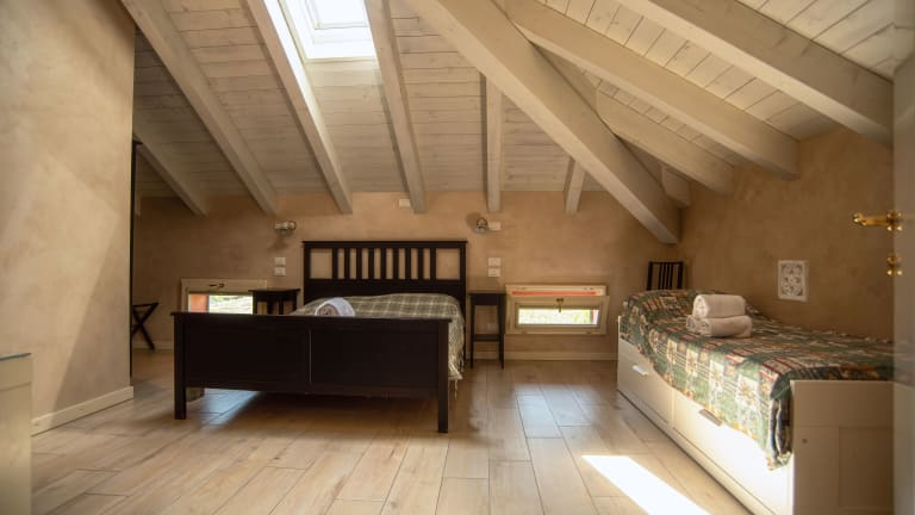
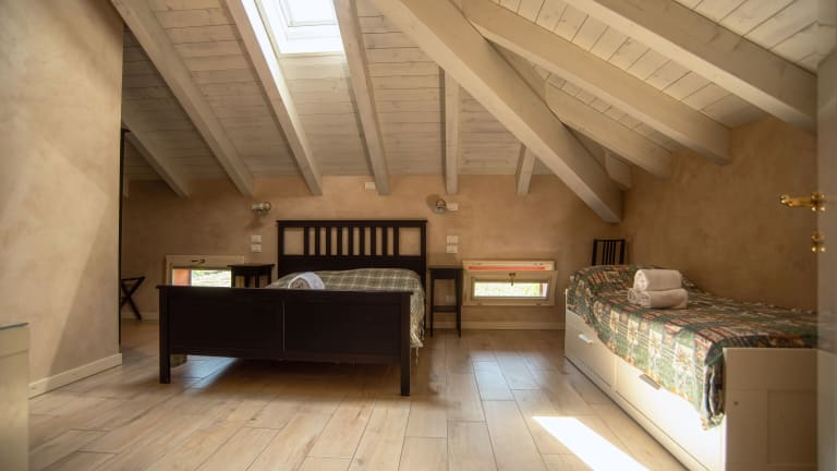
- wall ornament [777,259,811,303]
